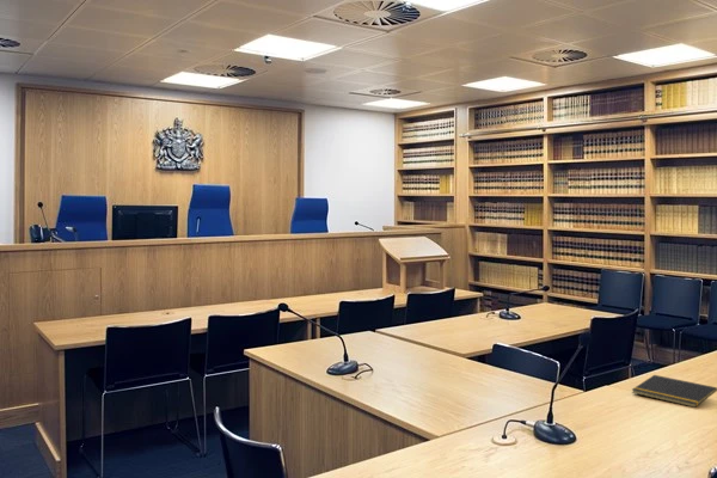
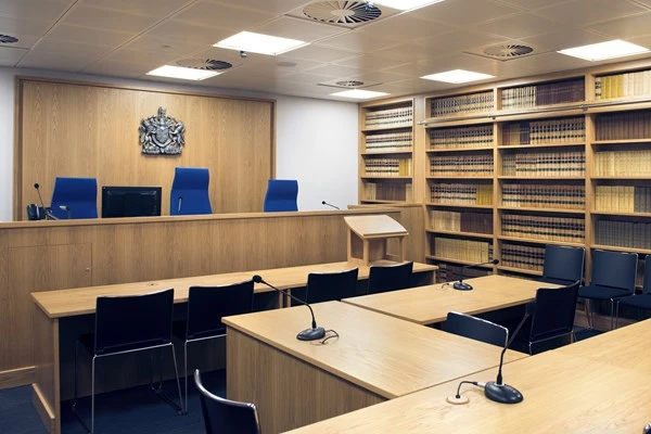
- notepad [631,374,717,409]
